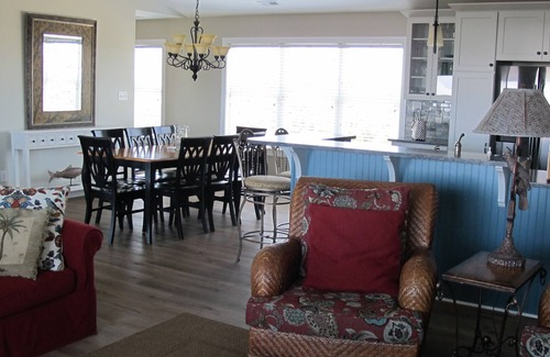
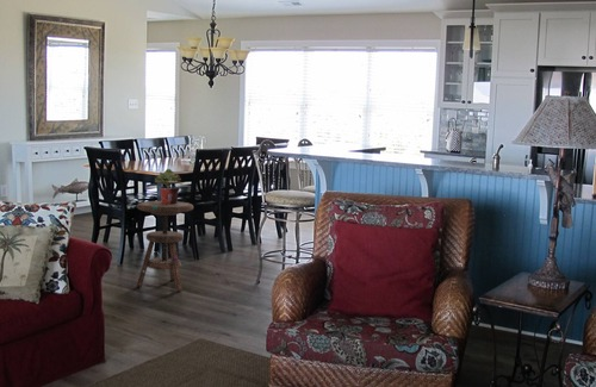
+ potted plant [154,168,184,204]
+ side table [136,200,194,292]
